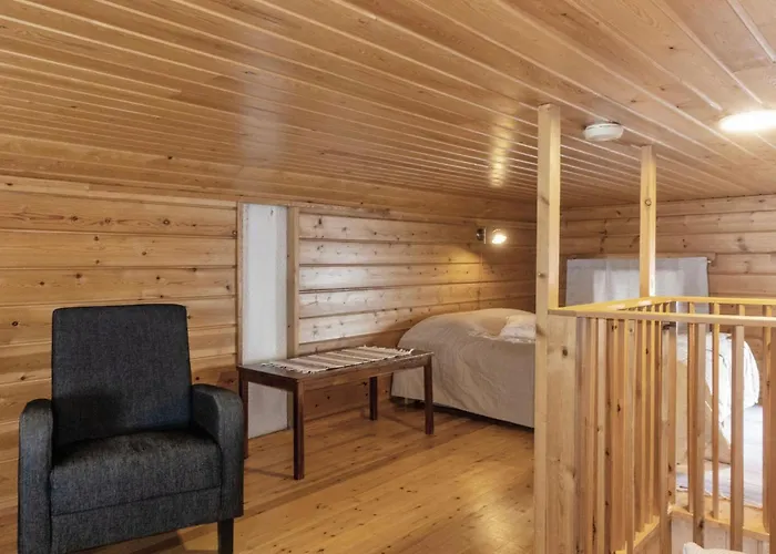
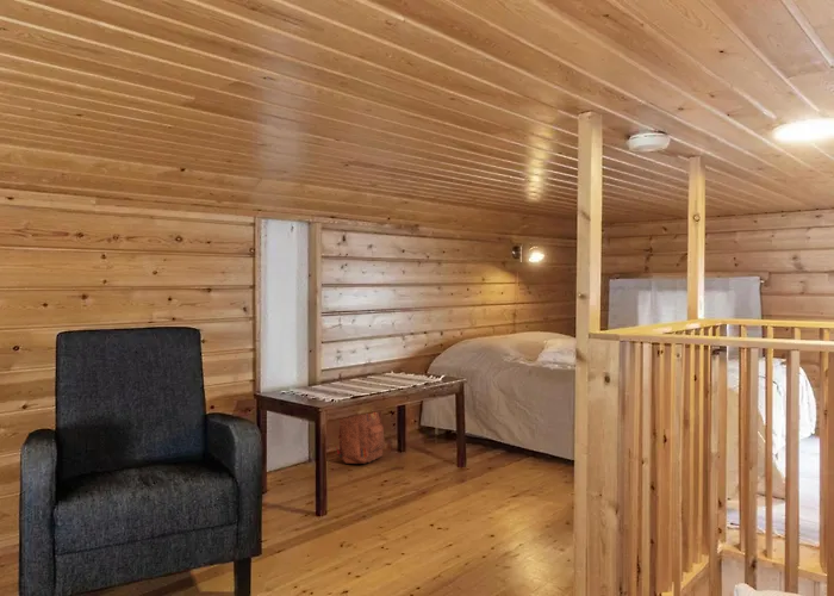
+ backpack [335,410,386,465]
